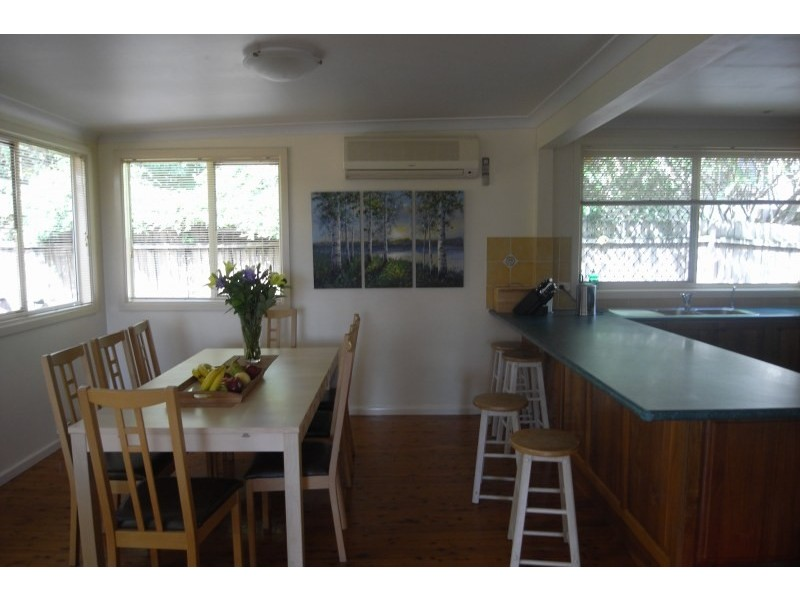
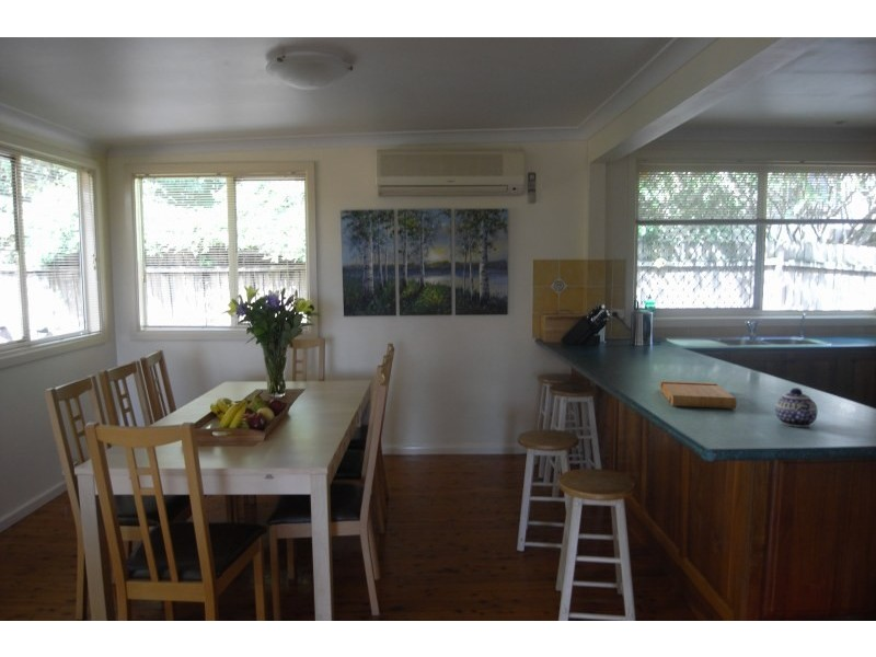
+ cutting board [659,380,737,410]
+ teapot [774,387,818,428]
